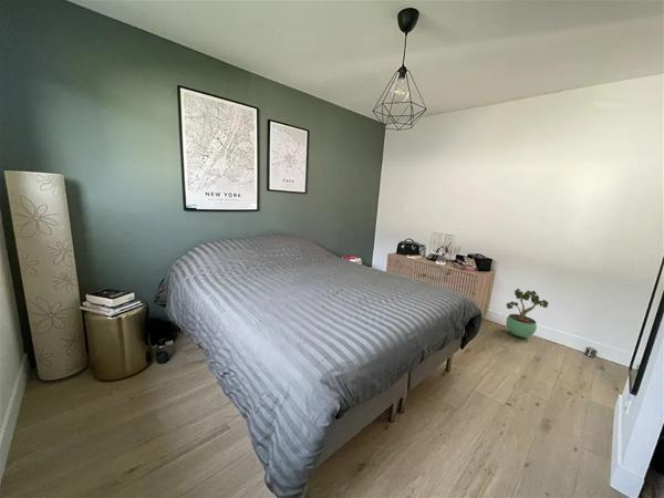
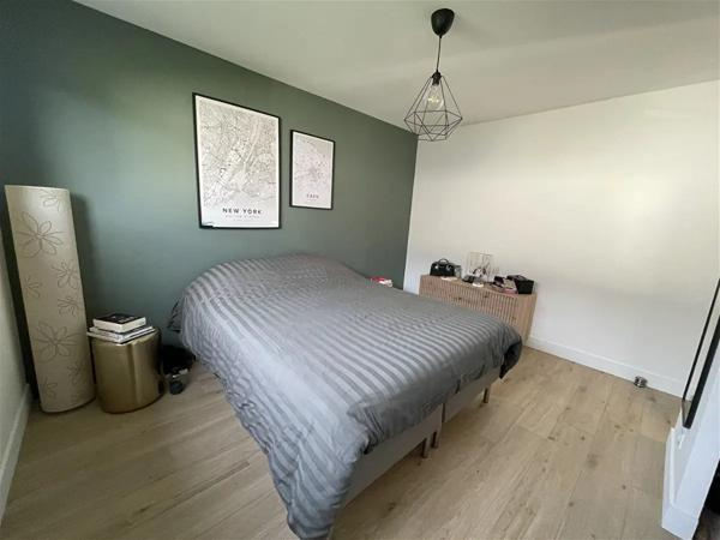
- potted plant [505,288,549,339]
